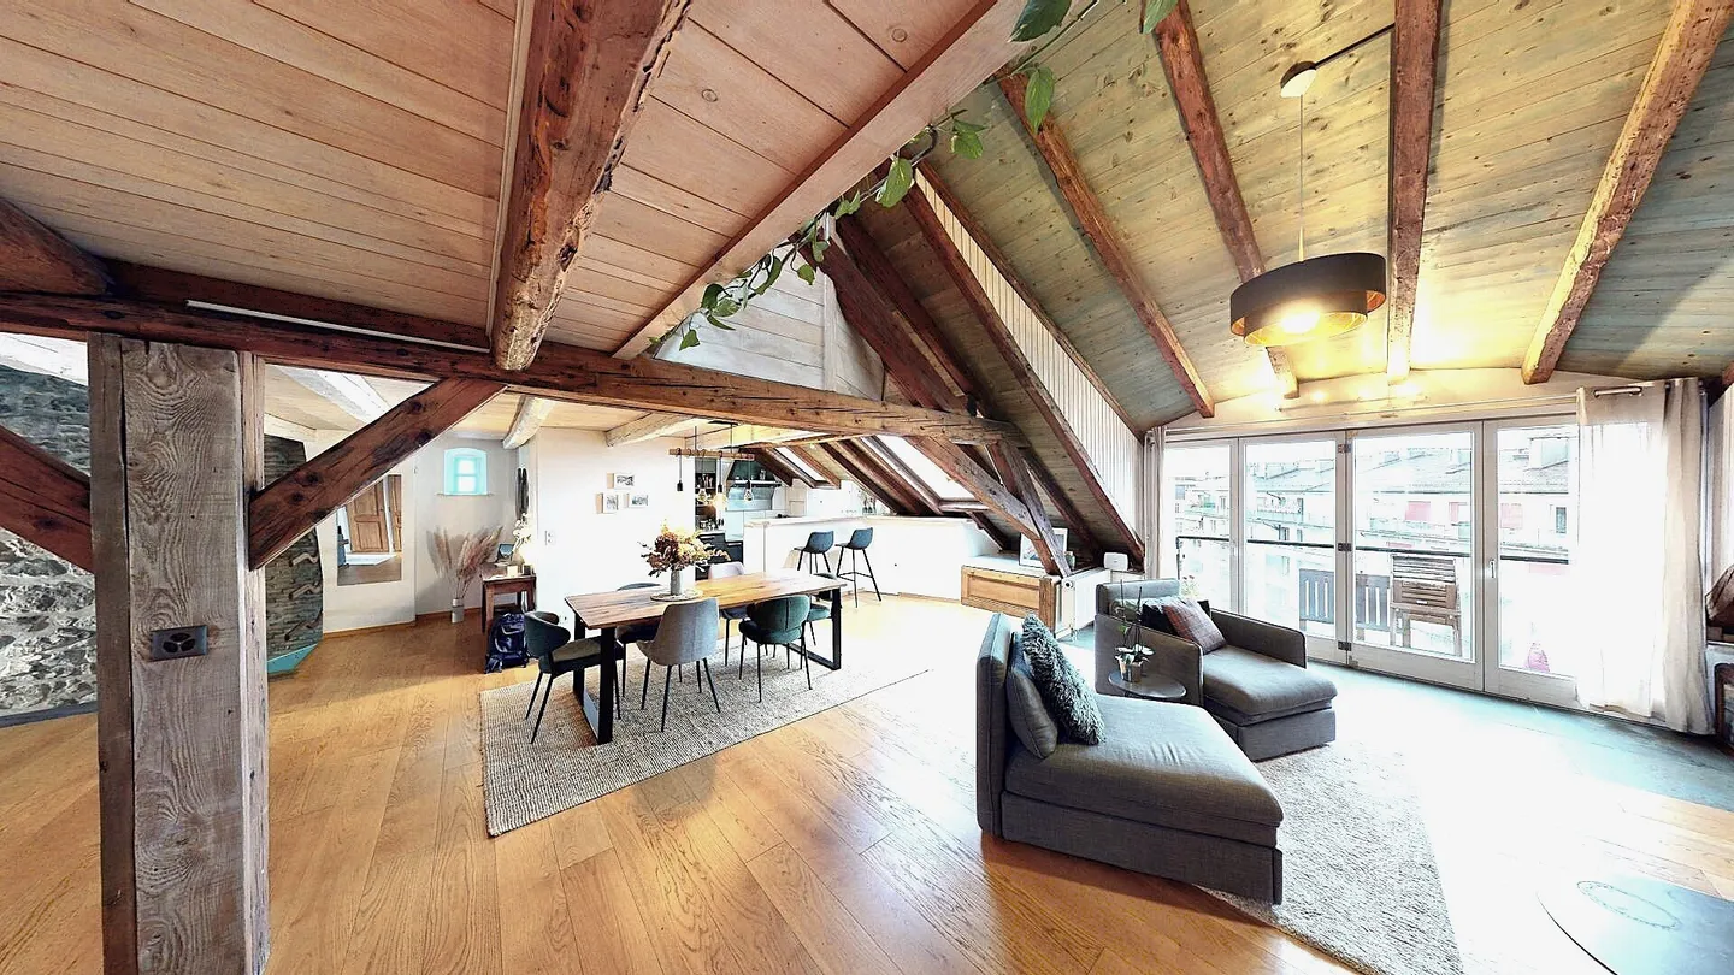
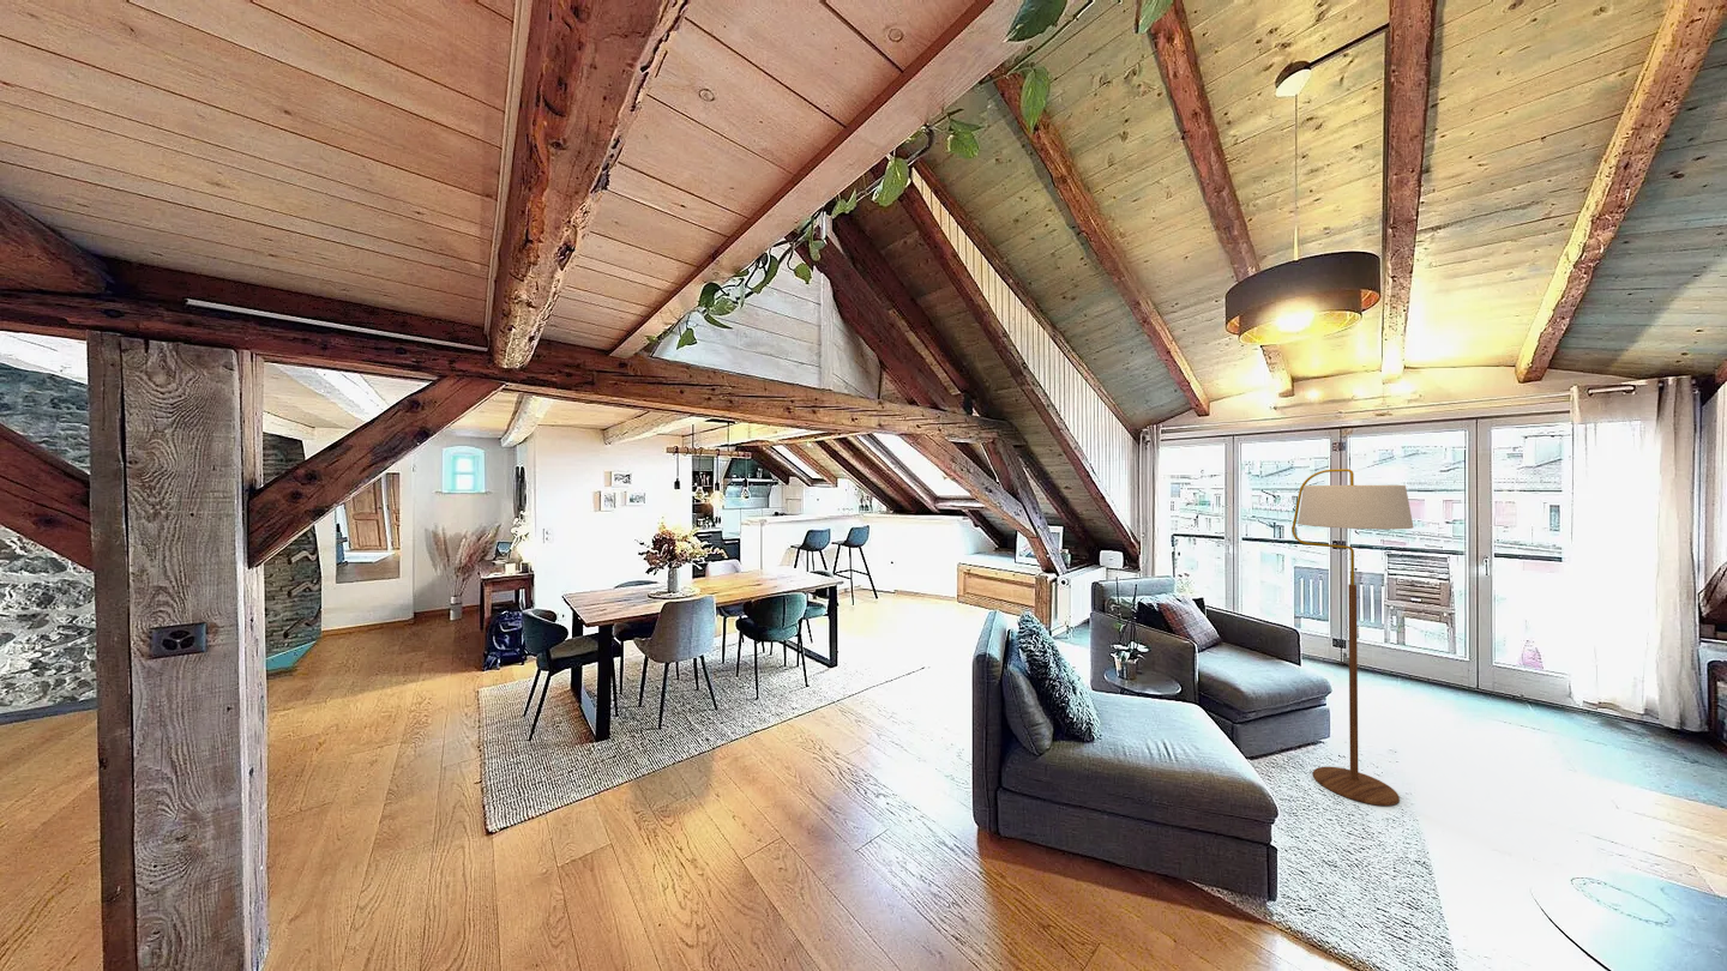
+ floor lamp [1290,468,1415,807]
